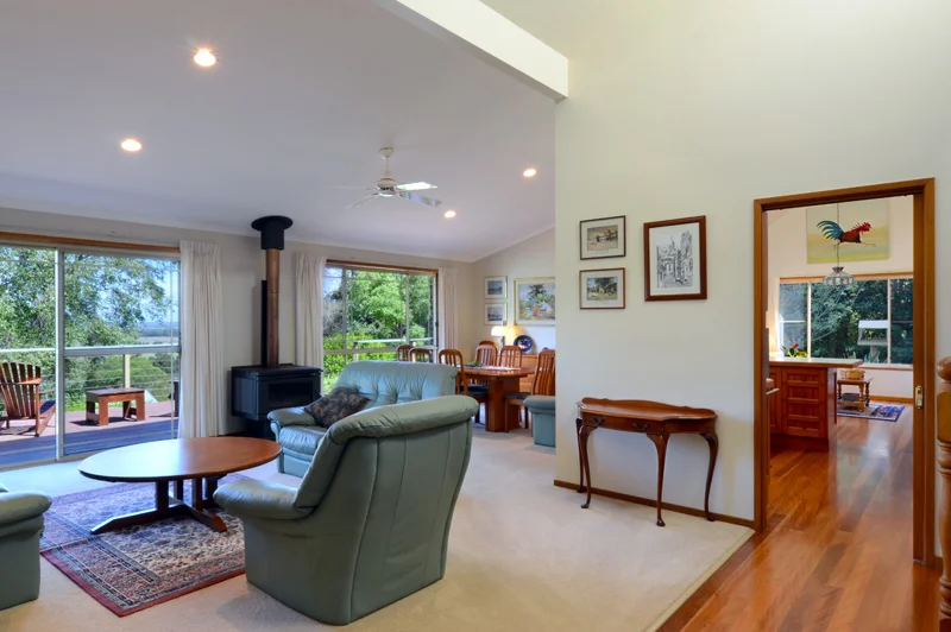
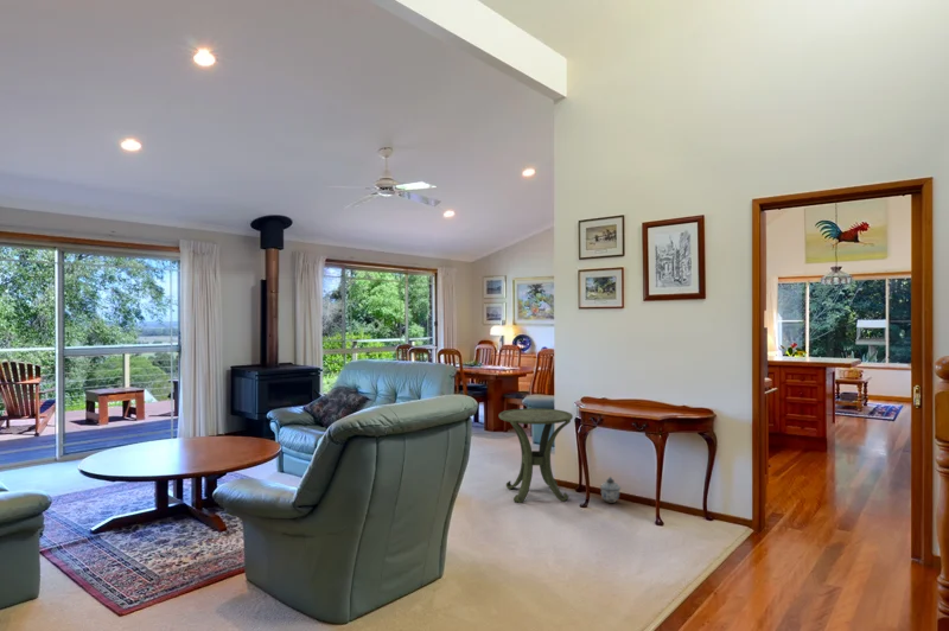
+ lidded jar [599,476,622,504]
+ side table [498,407,574,504]
